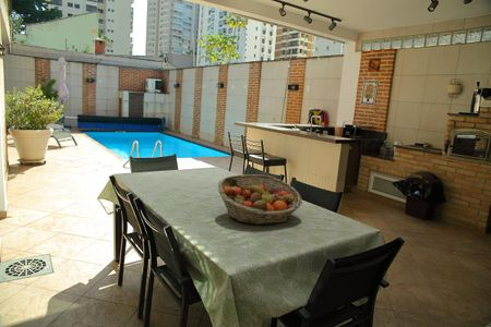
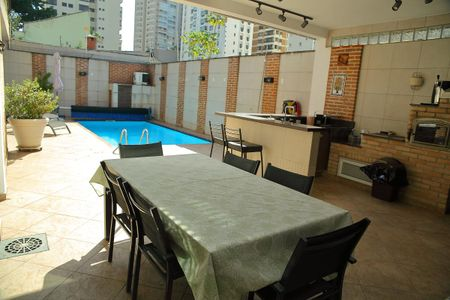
- fruit basket [217,173,303,226]
